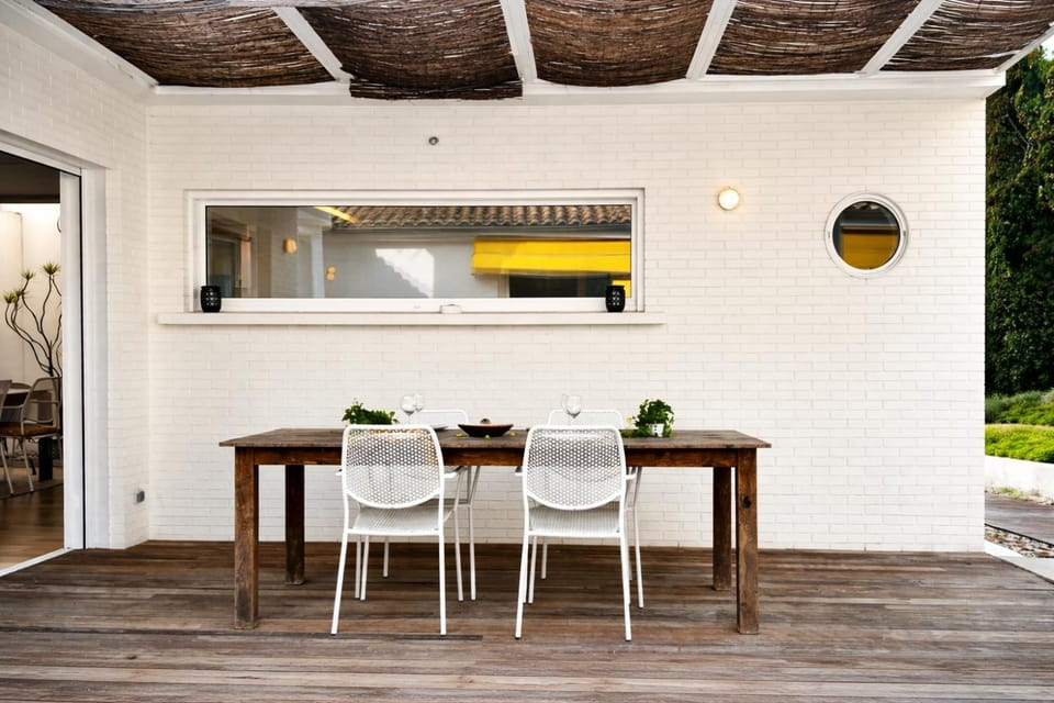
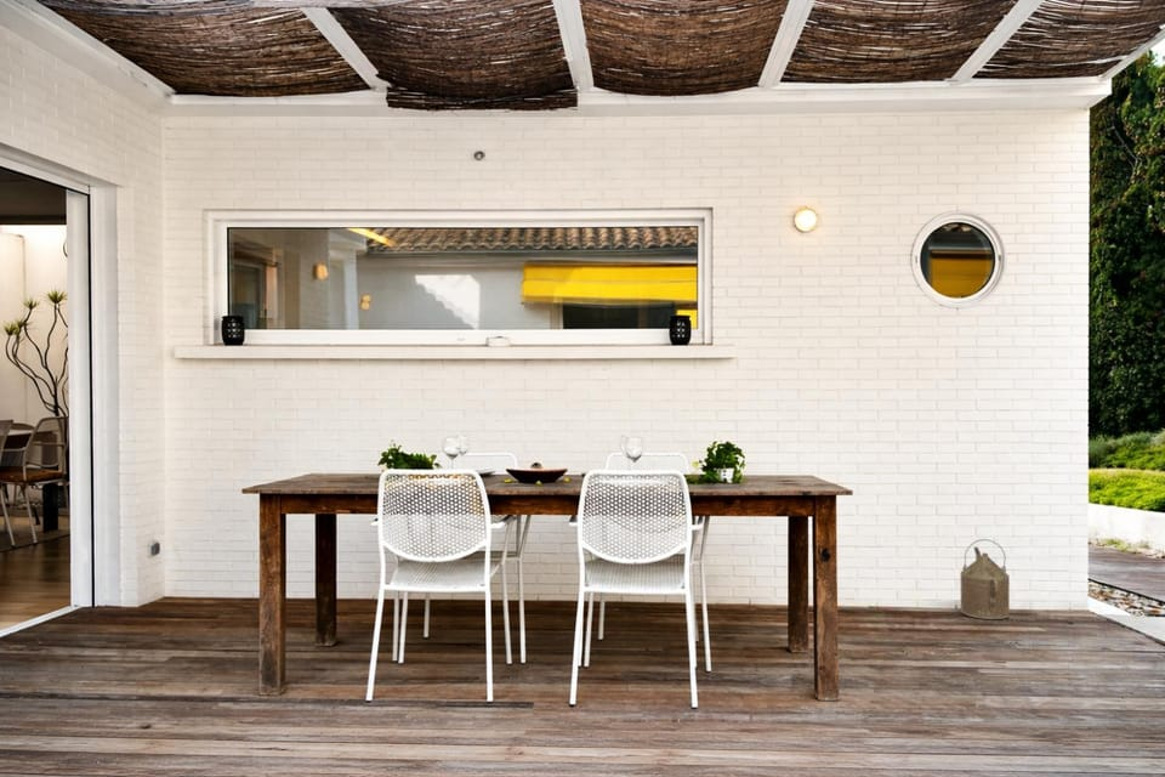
+ watering can [959,538,1011,620]
